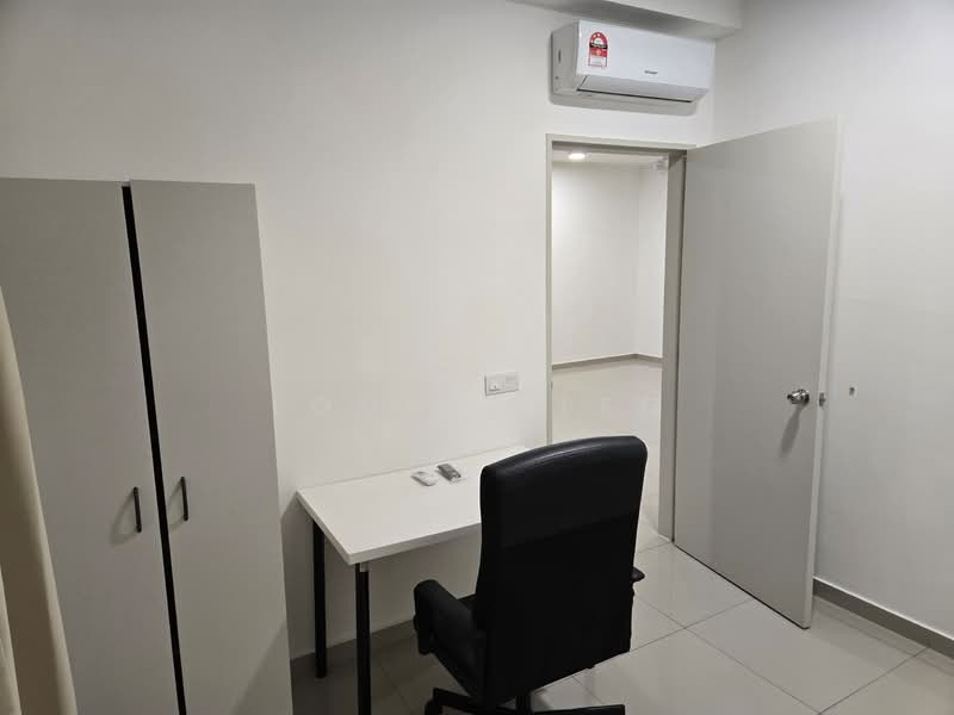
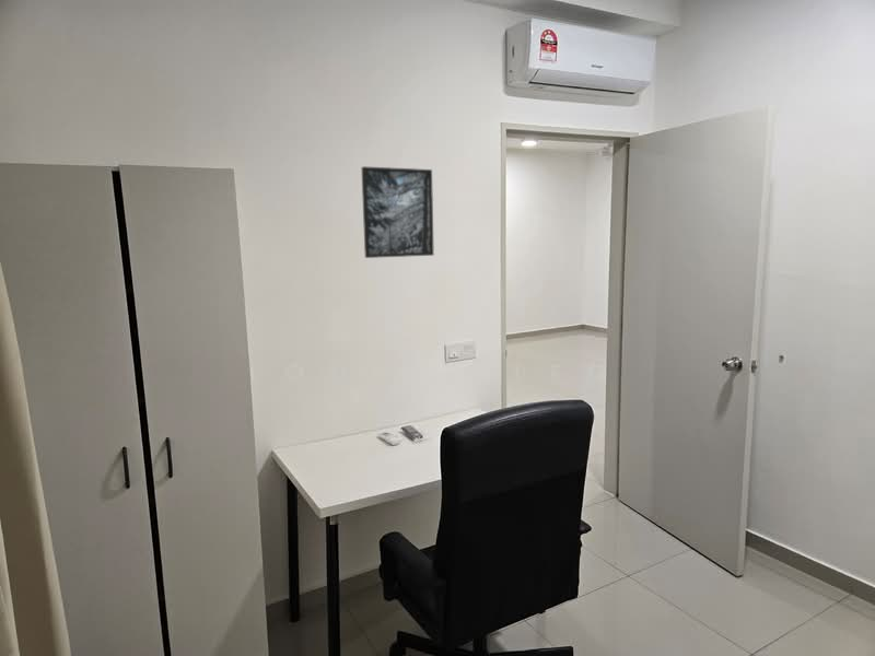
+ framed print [360,165,435,259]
